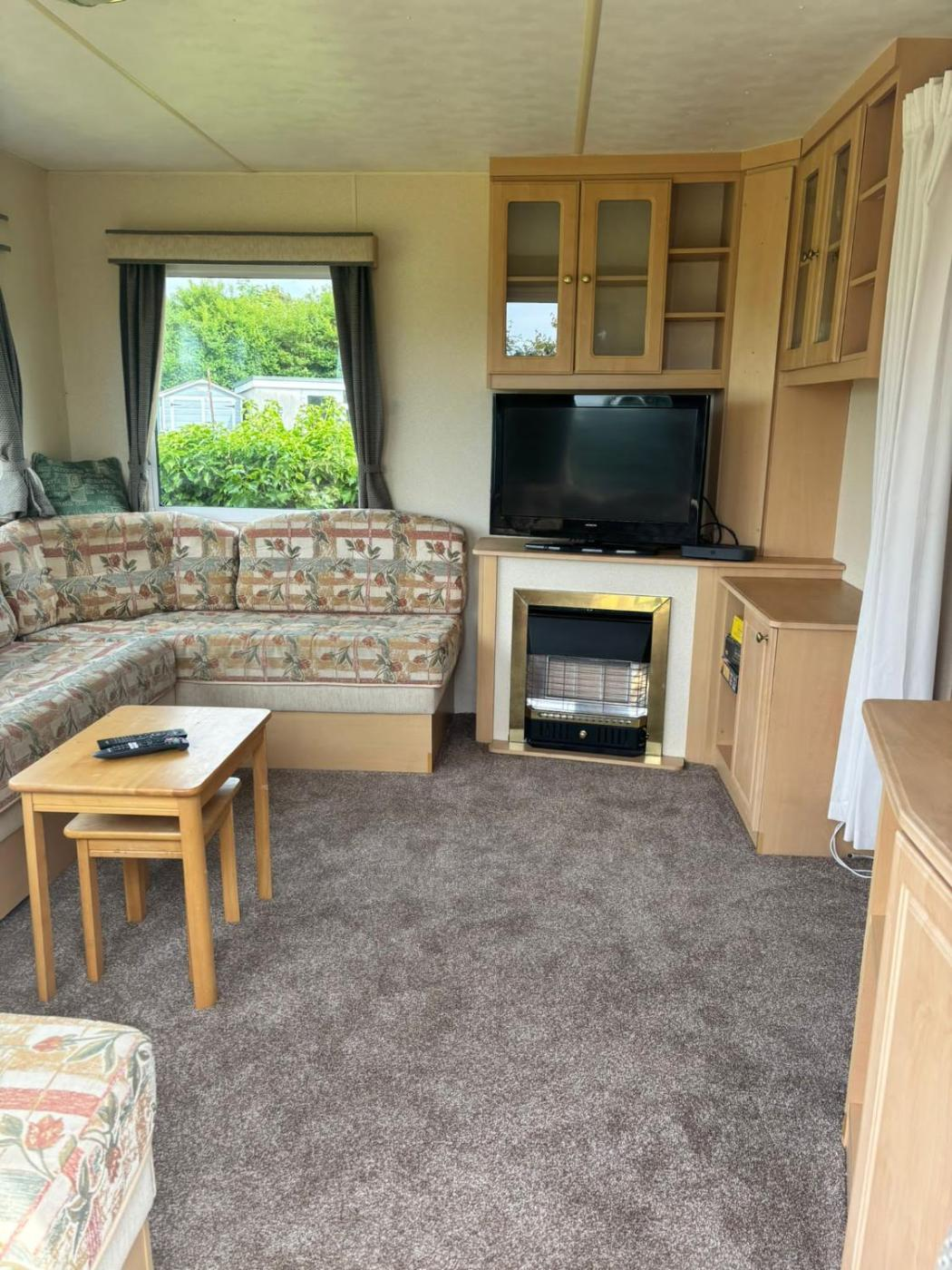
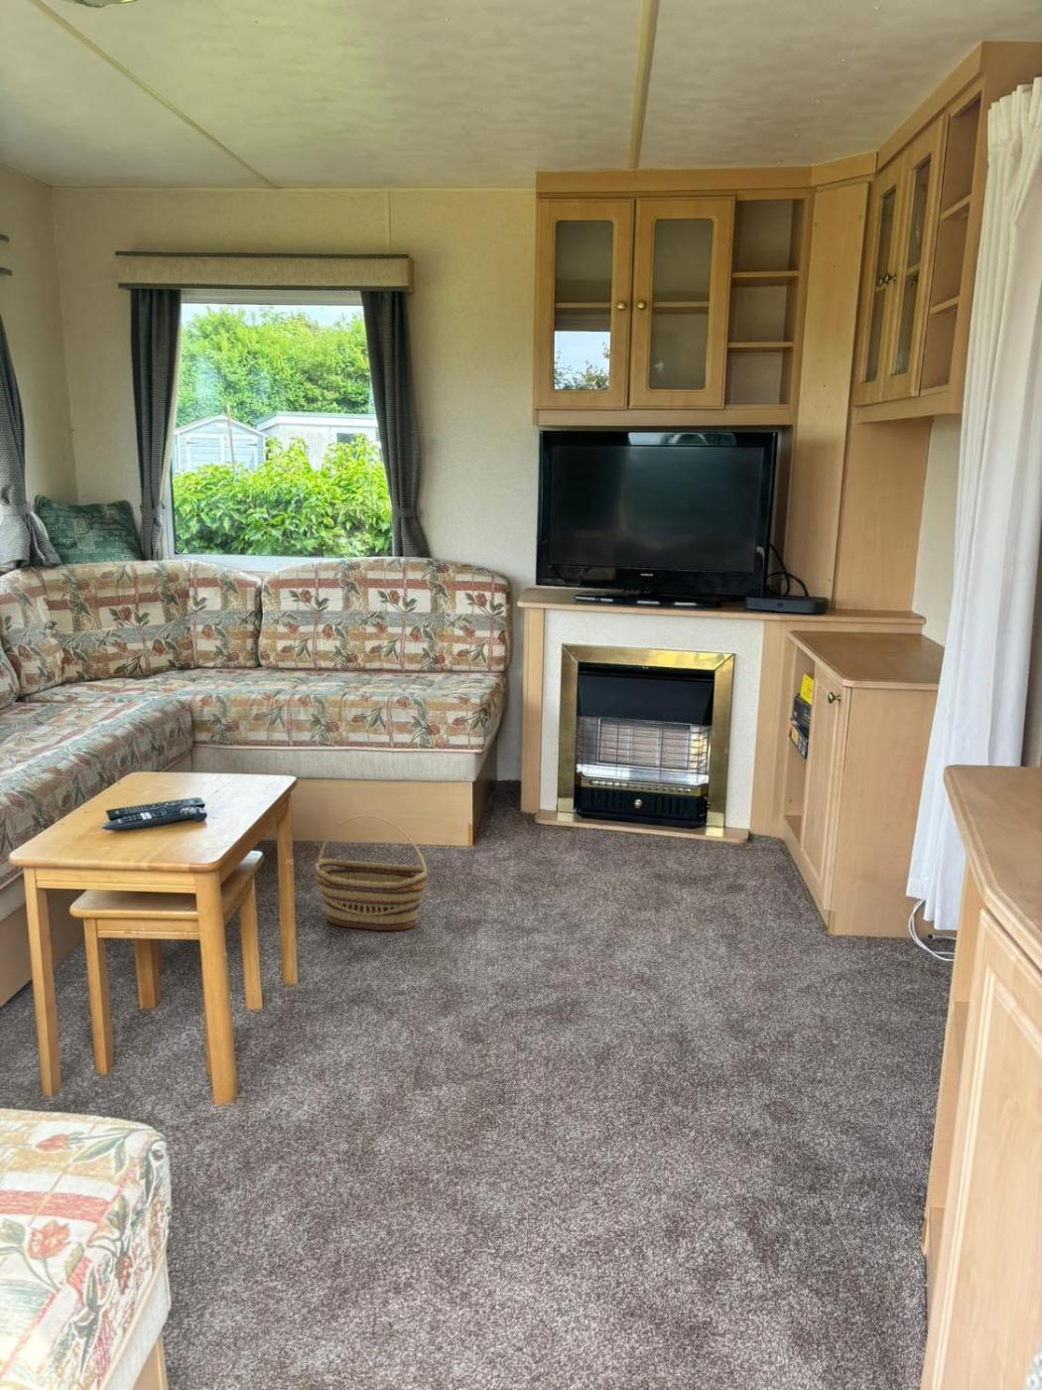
+ basket [314,814,428,931]
